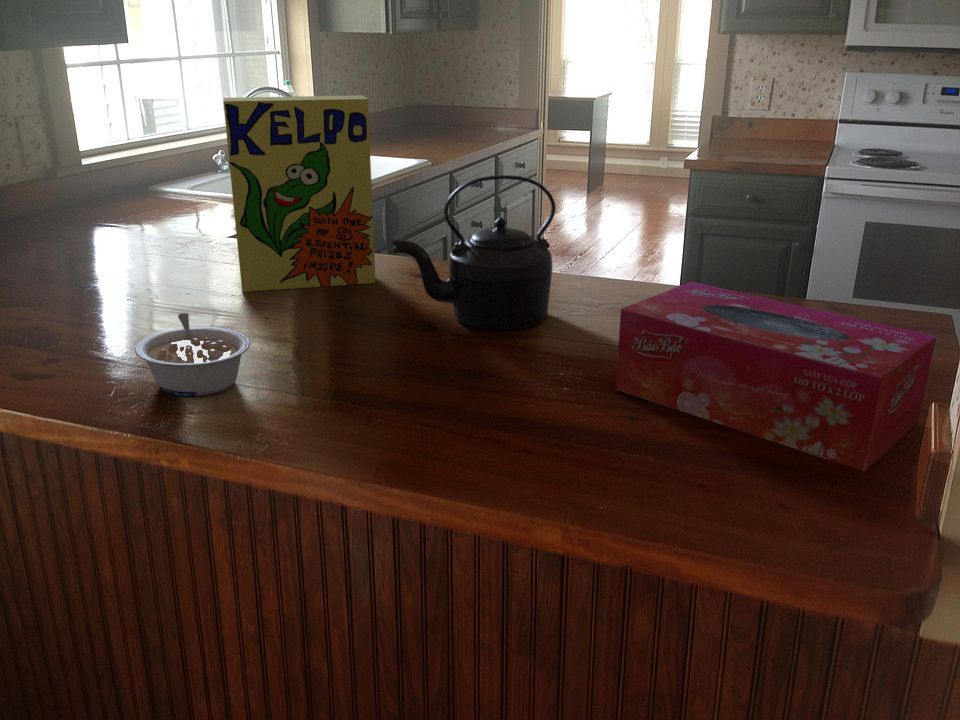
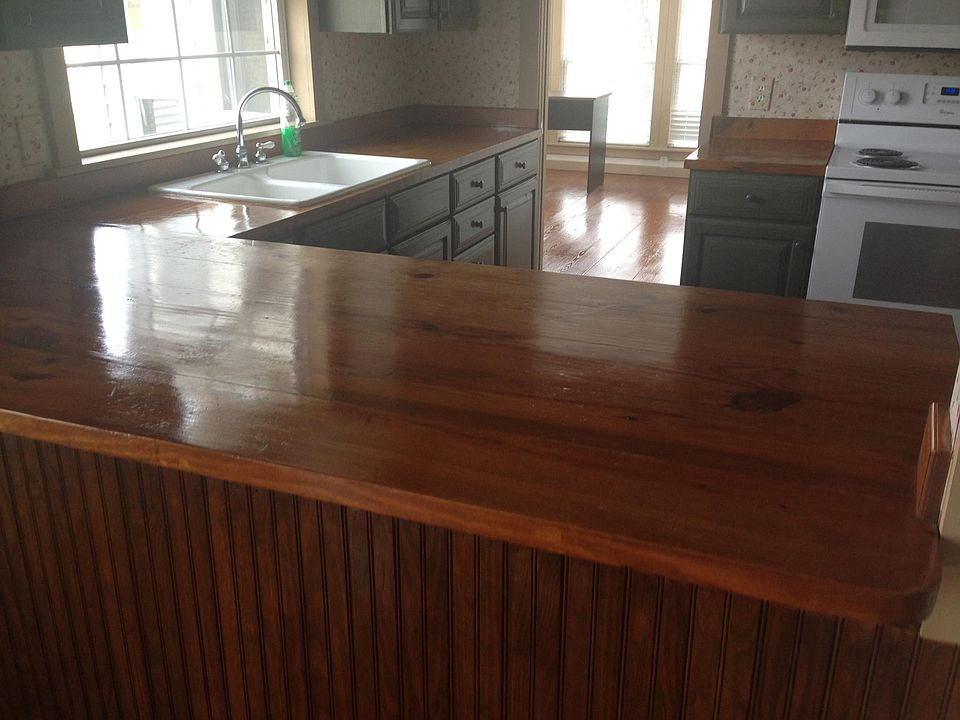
- kettle [391,174,557,331]
- tissue box [615,281,937,472]
- cereal box [222,95,376,293]
- legume [134,312,251,397]
